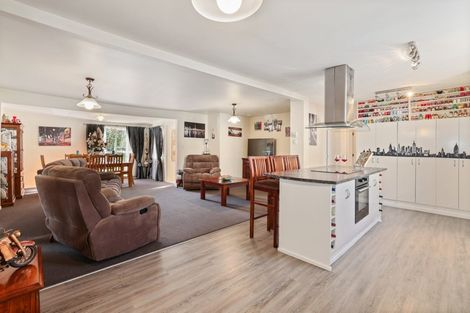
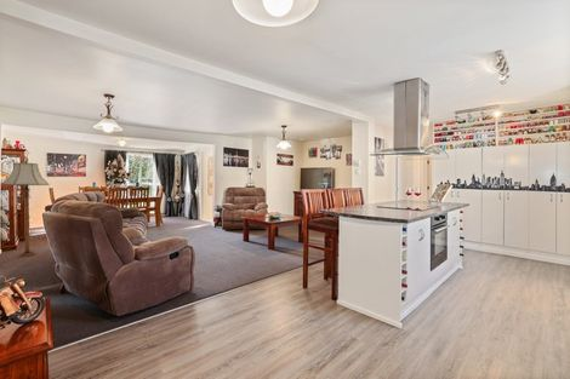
+ floor lamp [0,160,51,258]
